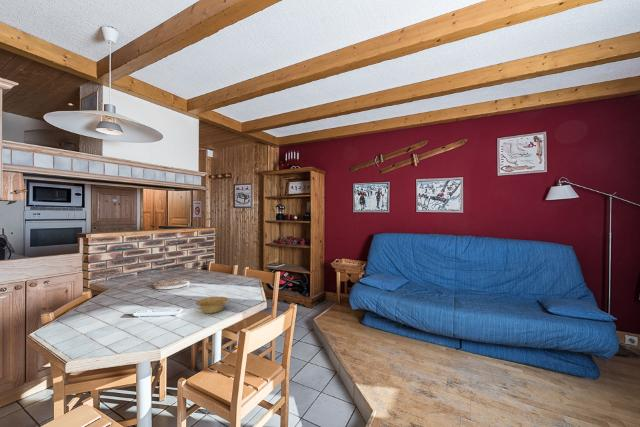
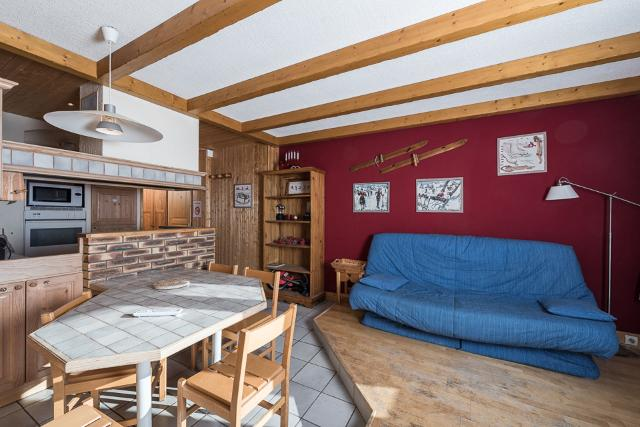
- bowl [195,296,230,314]
